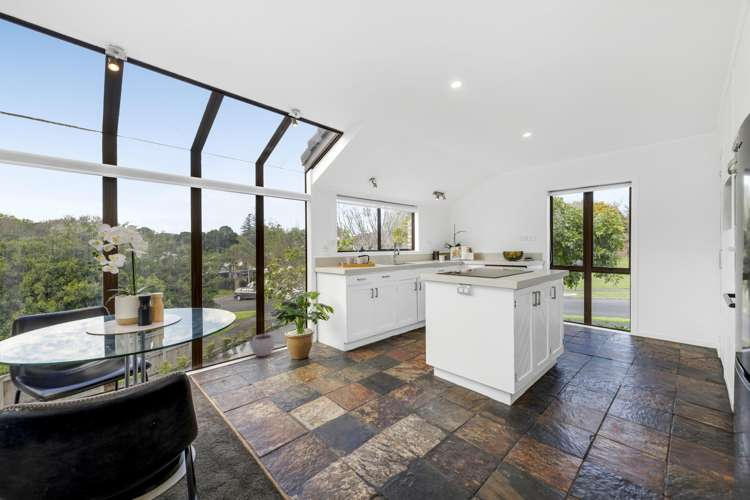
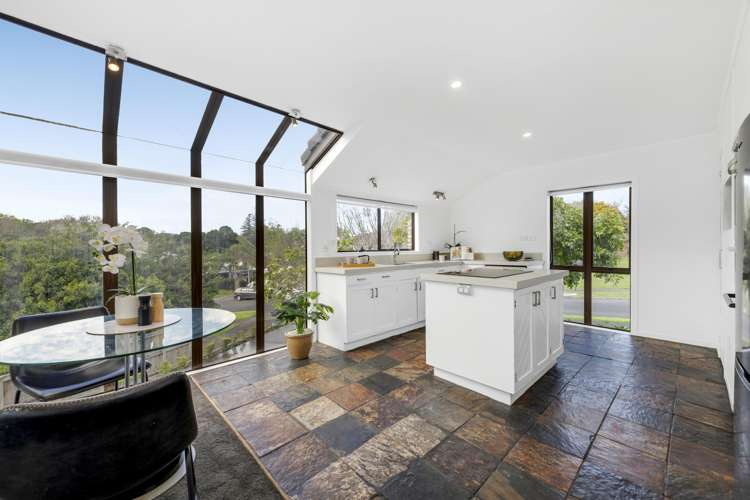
- plant pot [251,329,276,358]
